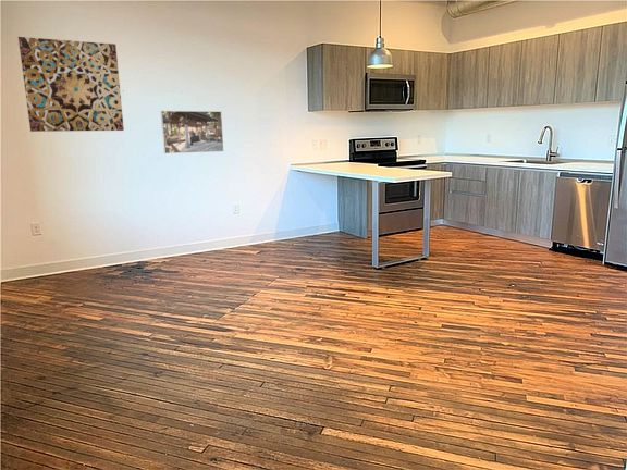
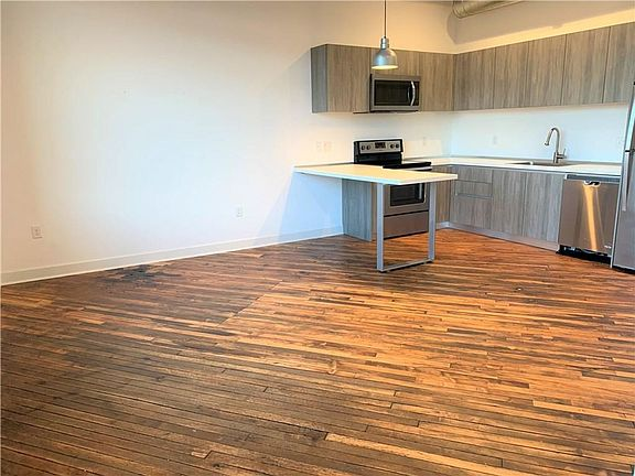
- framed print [160,110,224,154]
- wall art [17,36,125,133]
